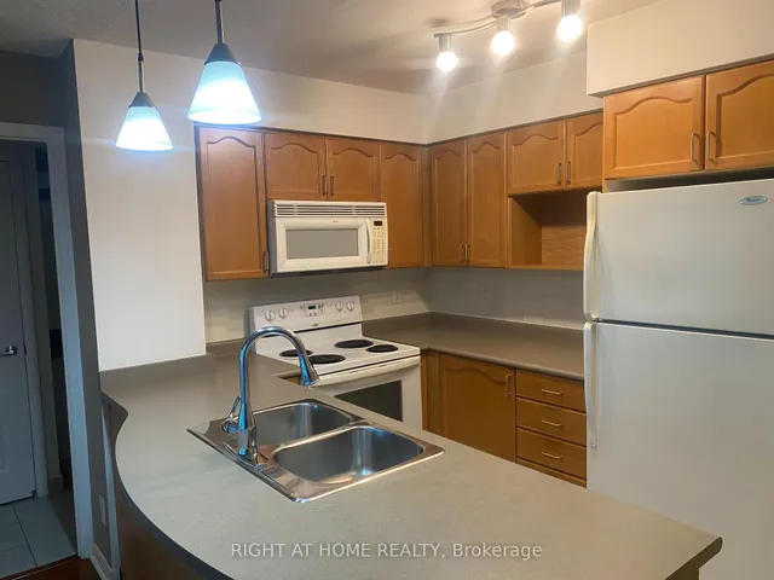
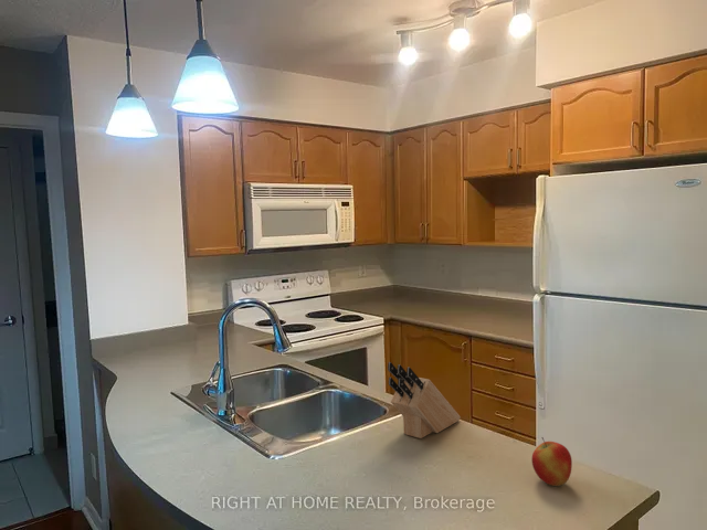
+ knife block [387,361,462,439]
+ apple [530,436,573,487]
